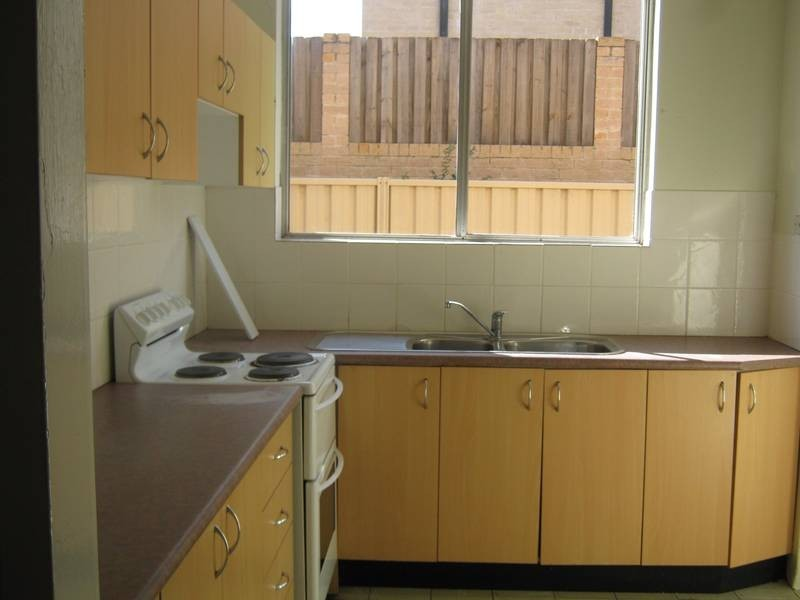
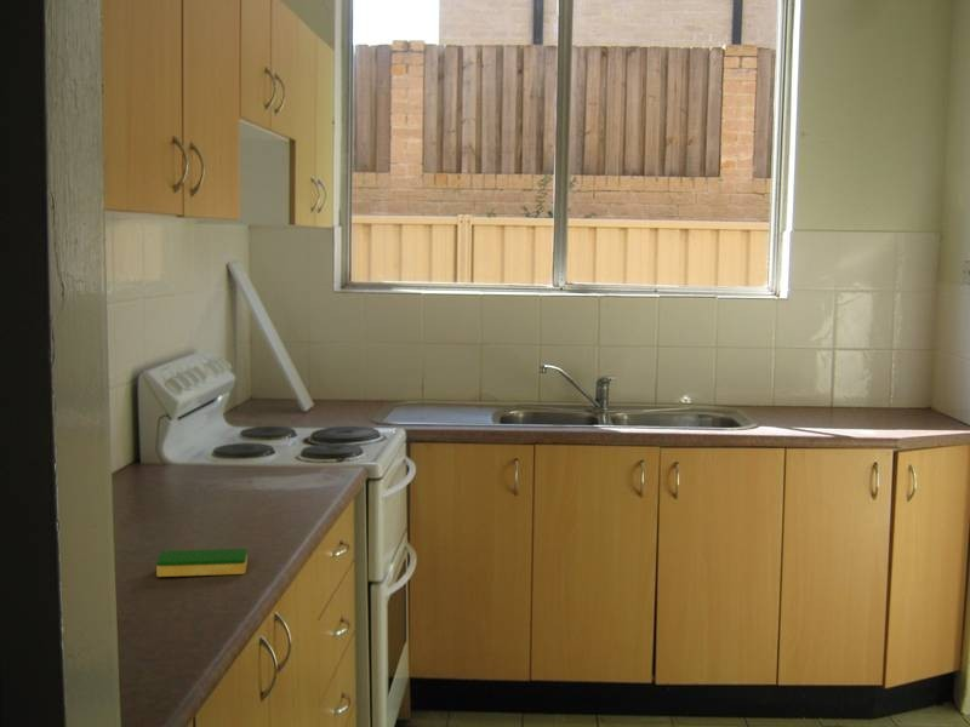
+ dish sponge [155,548,249,578]
